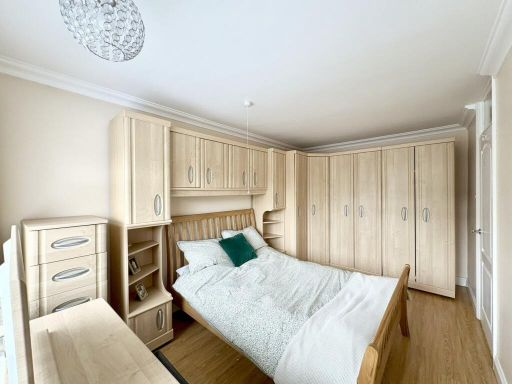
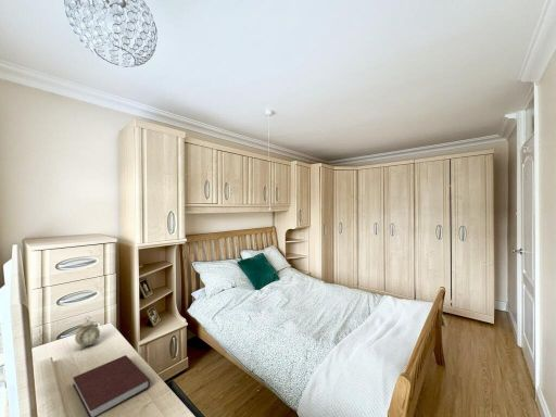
+ notebook [72,354,151,417]
+ alarm clock [74,315,101,352]
